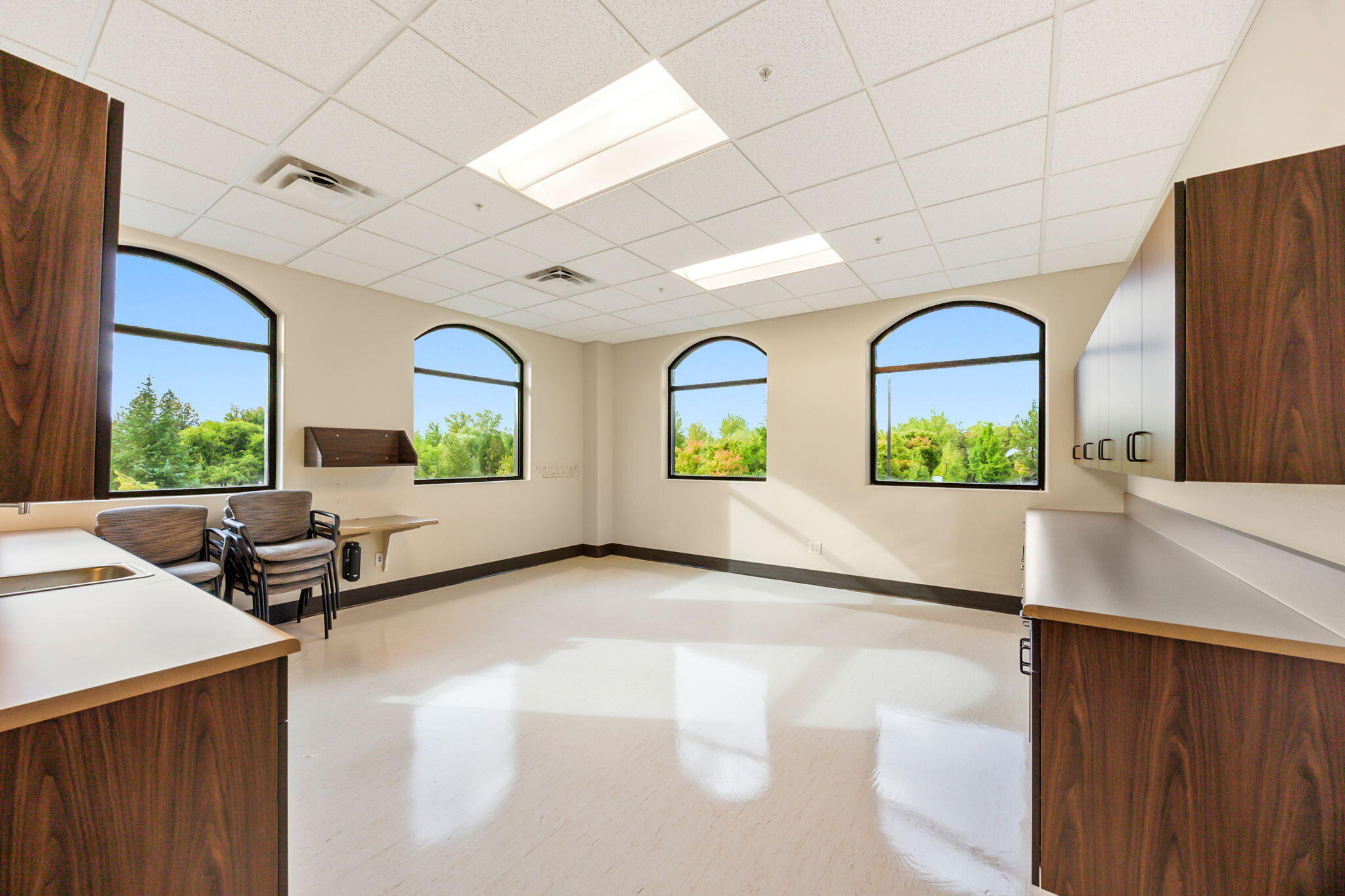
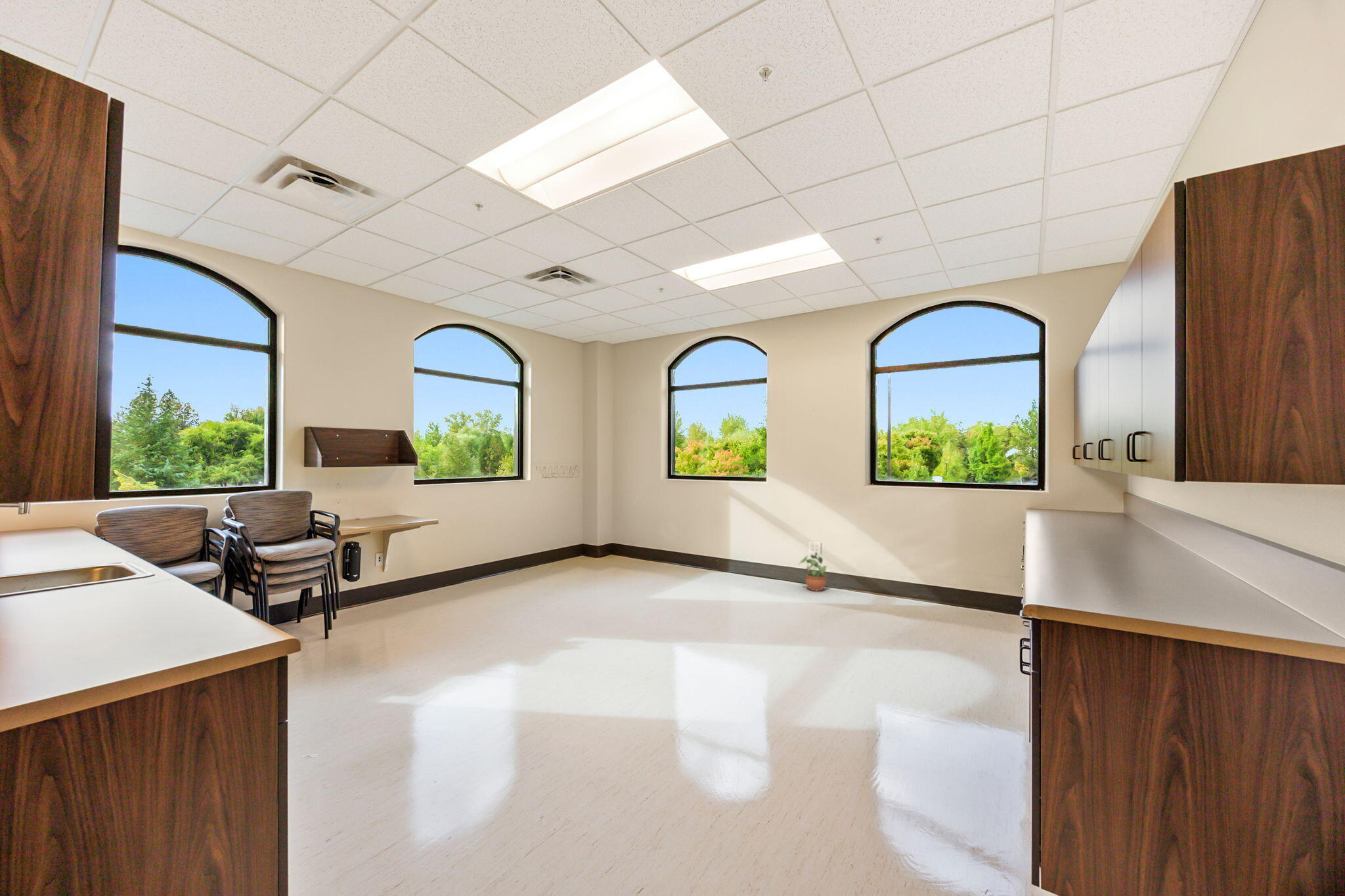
+ potted plant [798,551,829,591]
